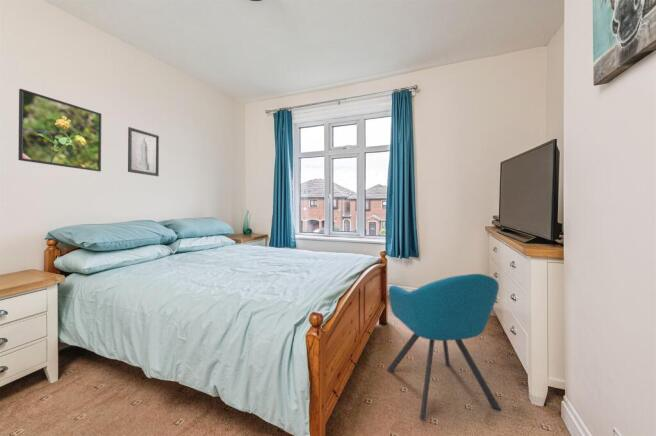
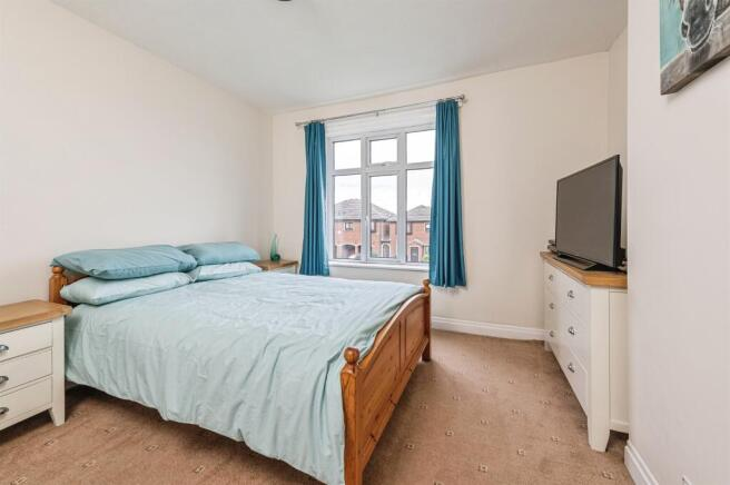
- chair [386,273,502,421]
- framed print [17,88,102,172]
- wall art [127,126,160,177]
